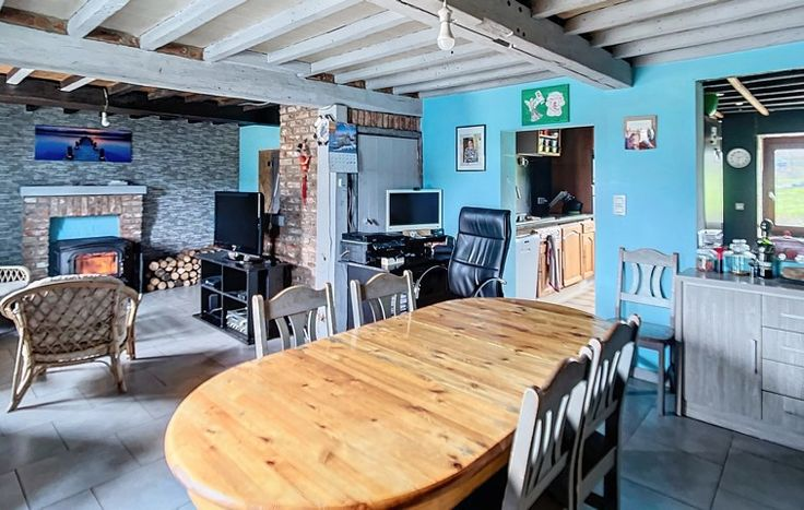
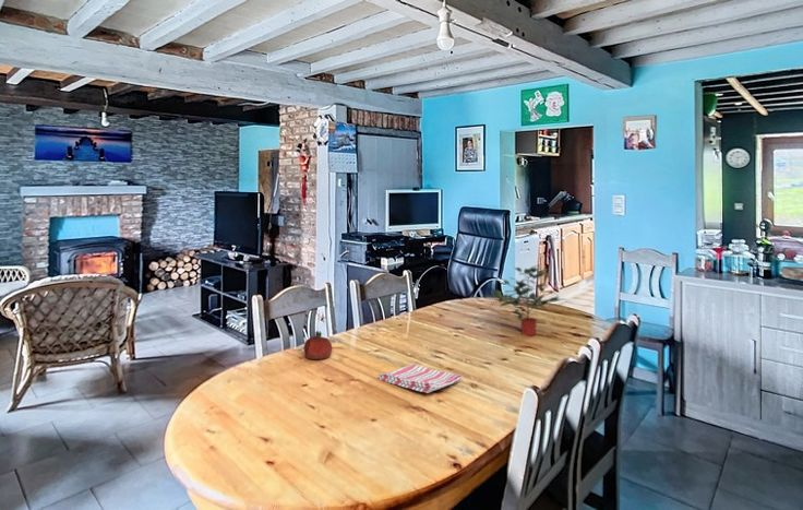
+ dish towel [376,364,463,394]
+ fruit [303,330,333,360]
+ potted plant [482,264,568,337]
